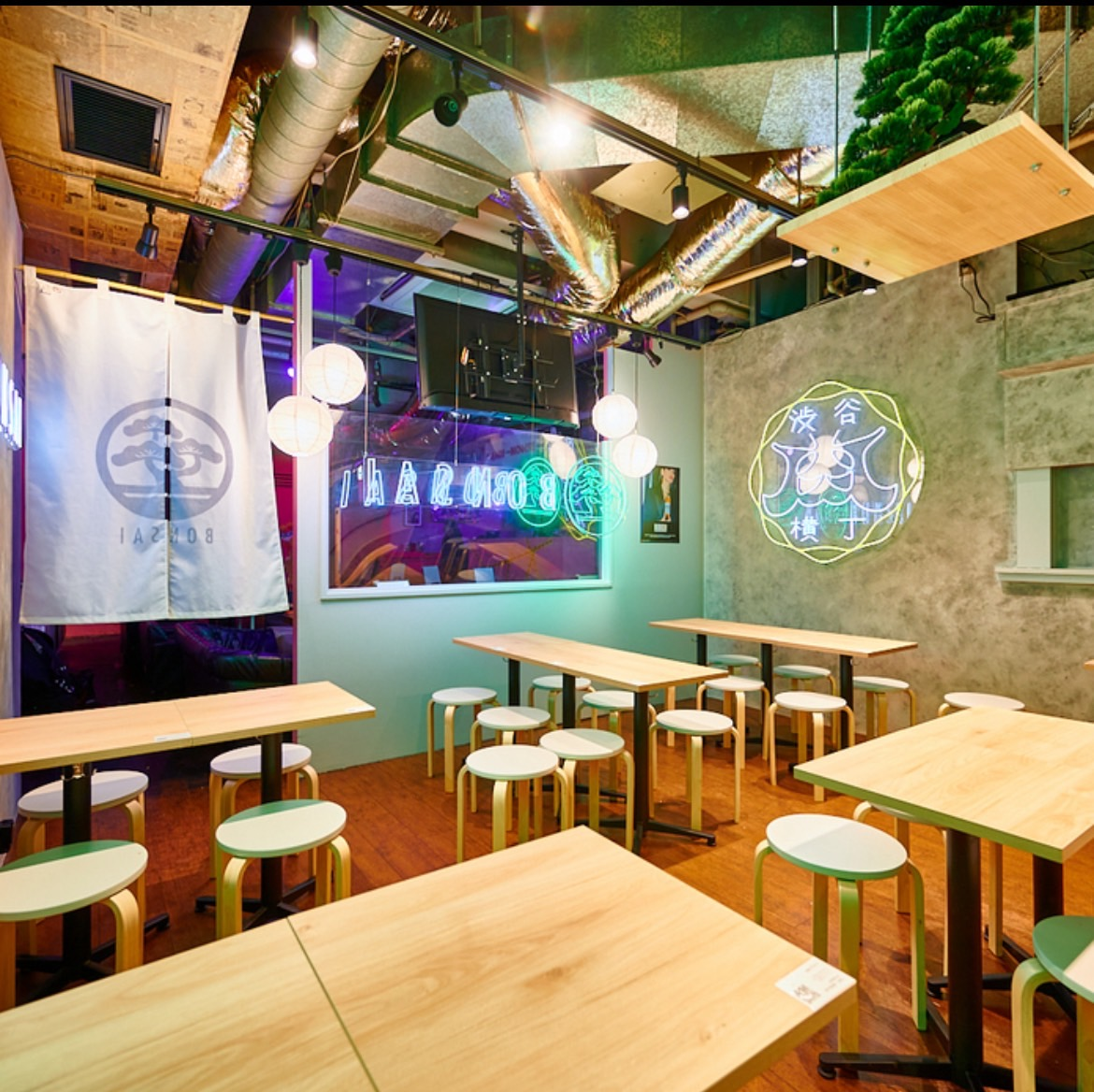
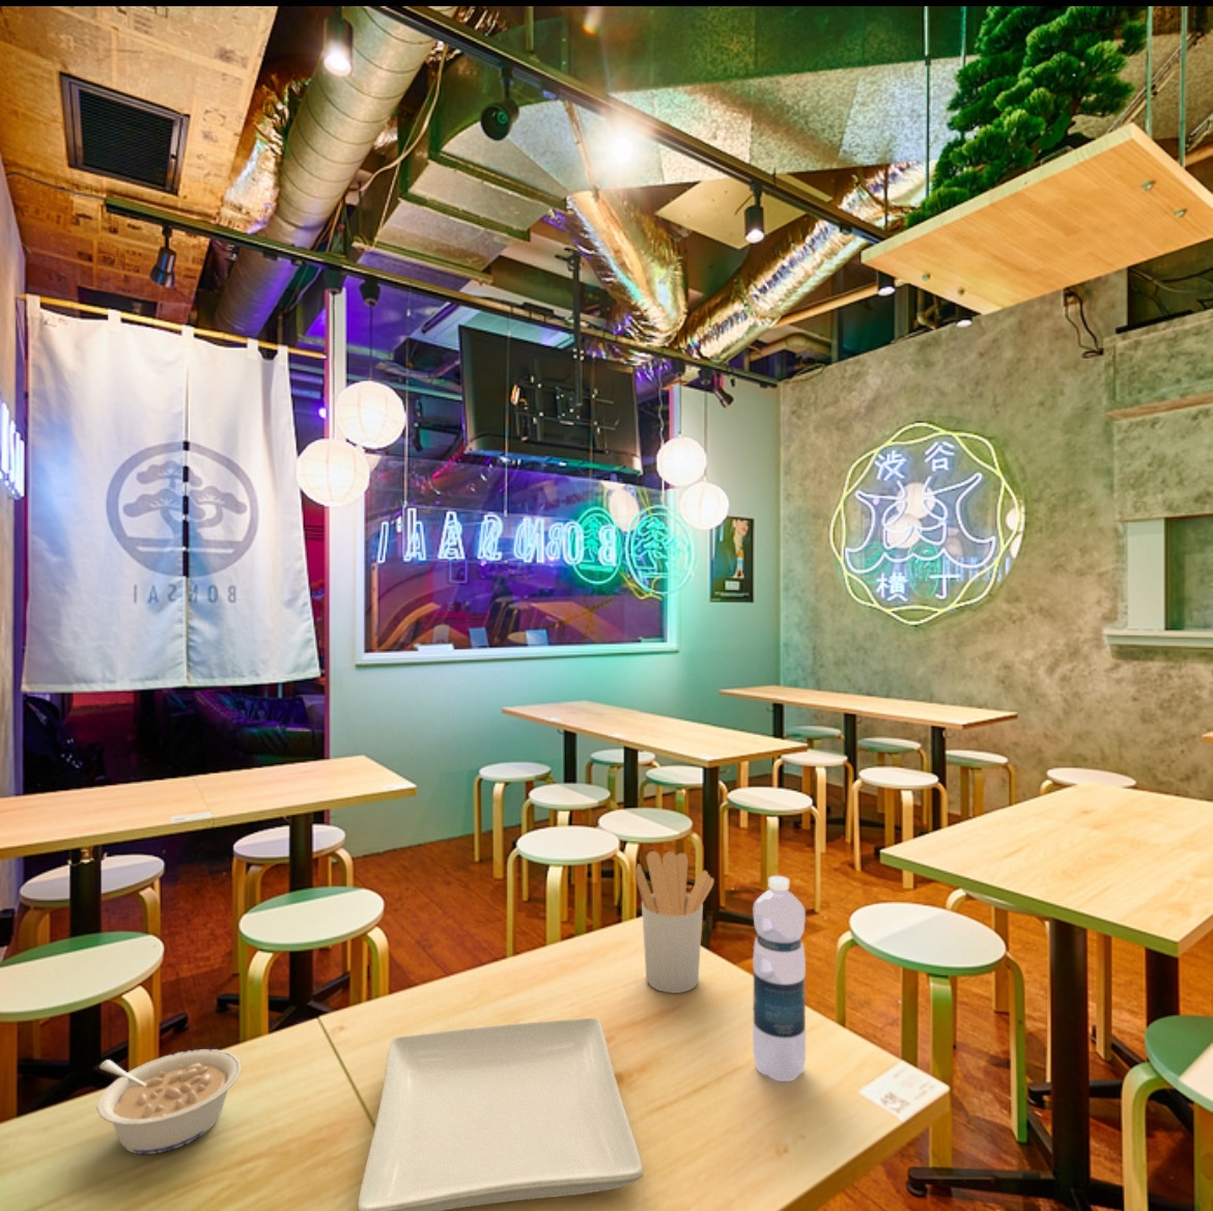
+ square plate [357,1017,644,1211]
+ utensil holder [634,851,715,995]
+ legume [95,1048,243,1156]
+ water bottle [752,875,806,1082]
